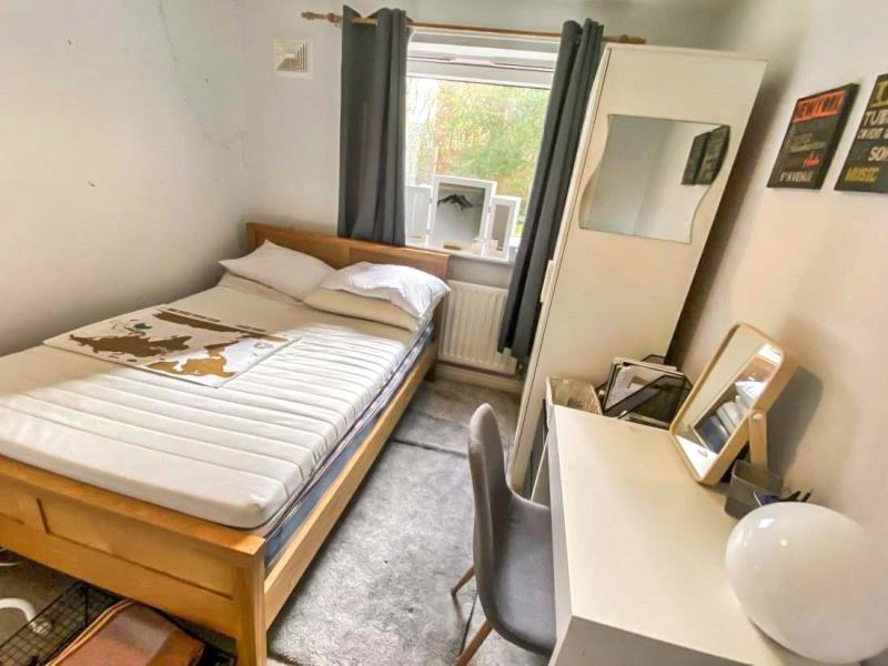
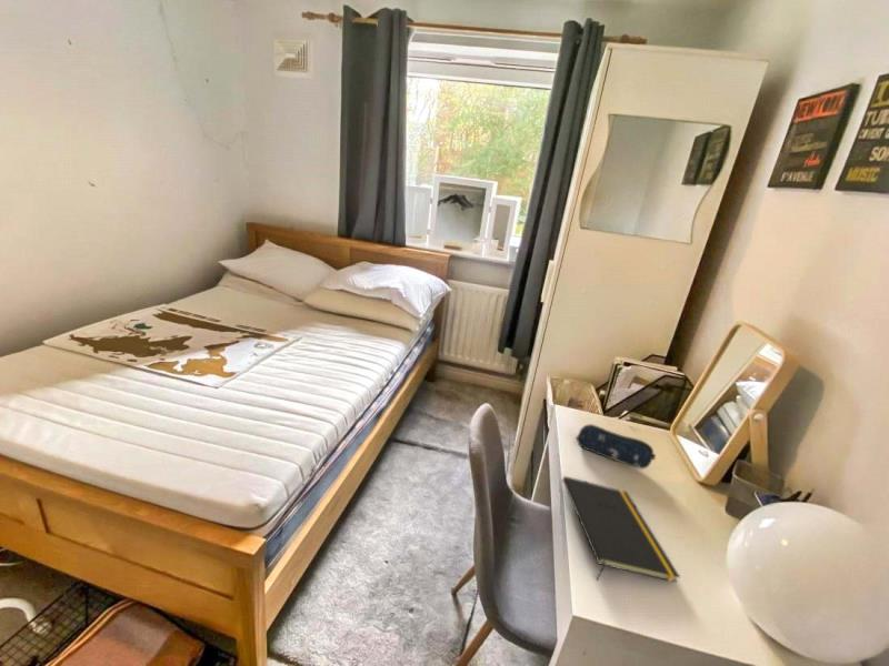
+ notepad [561,475,681,583]
+ pencil case [575,423,657,470]
